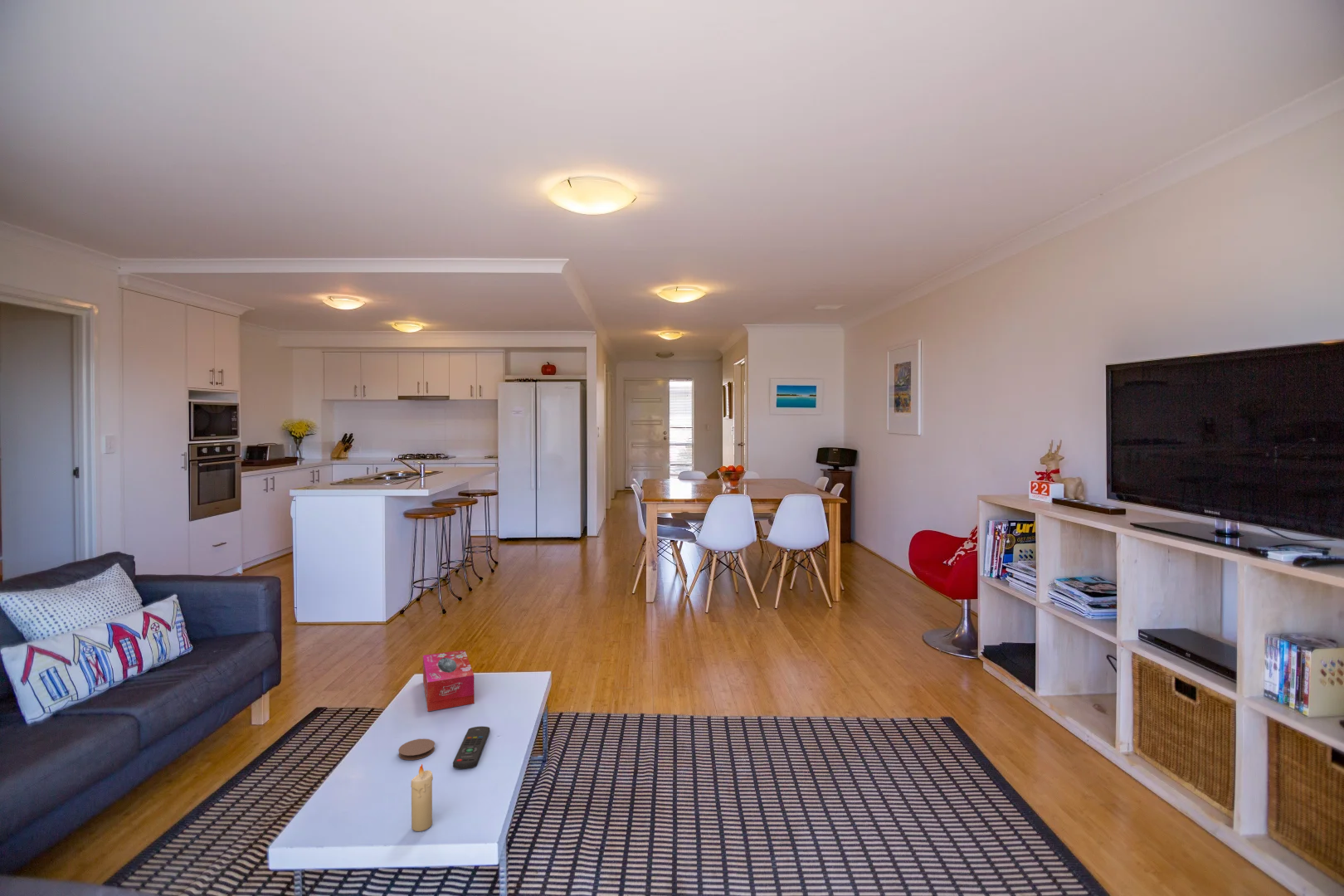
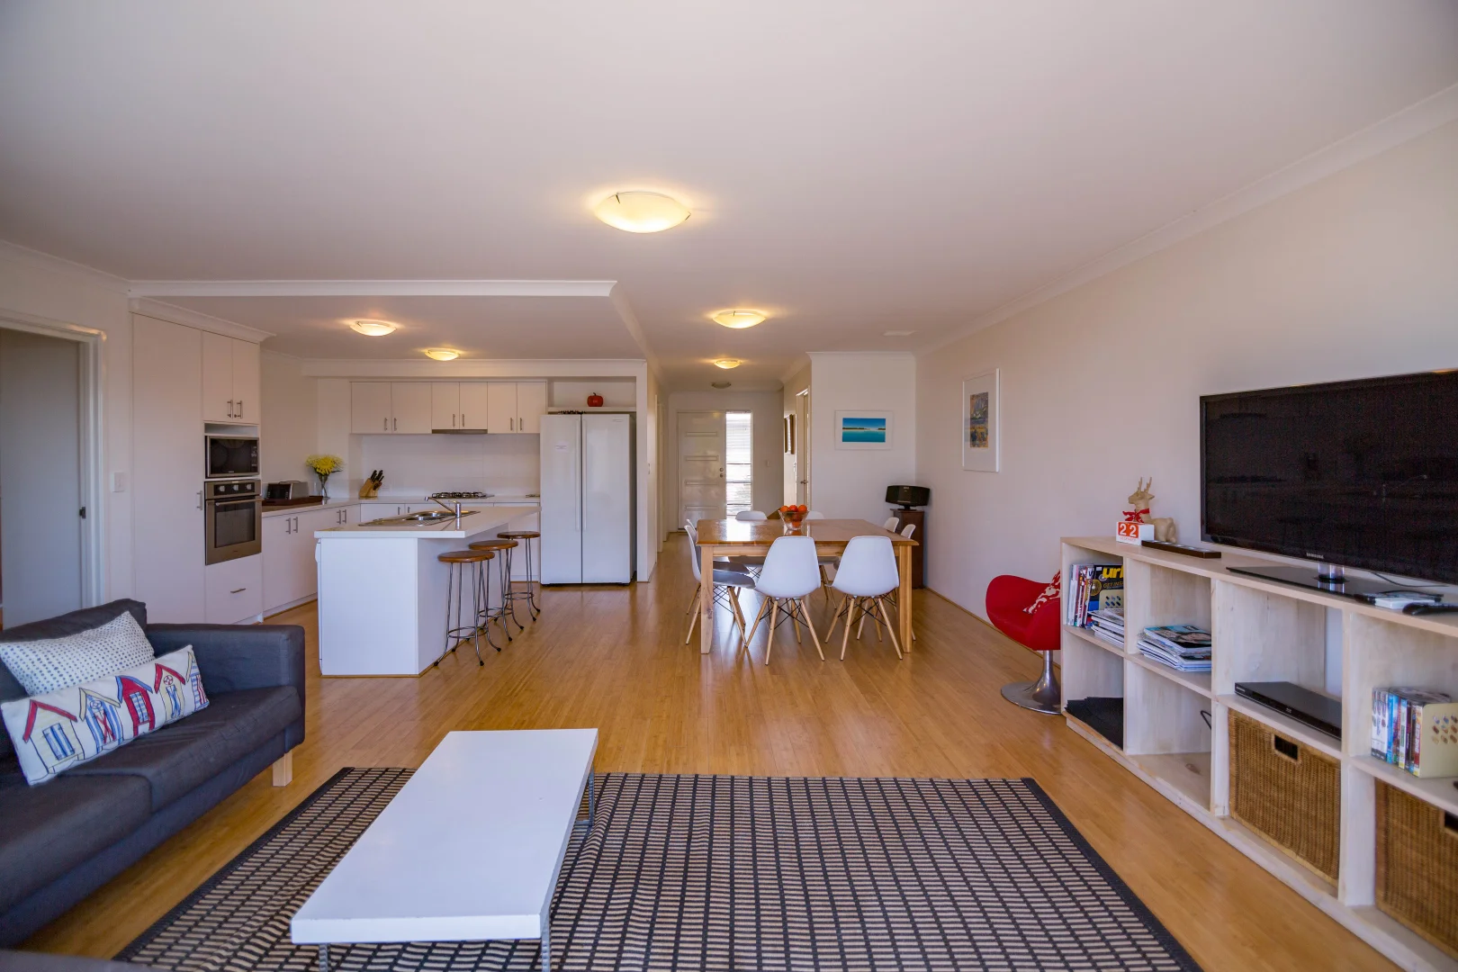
- coaster [397,738,436,761]
- candle [410,763,434,832]
- tissue box [422,649,475,712]
- remote control [452,725,490,770]
